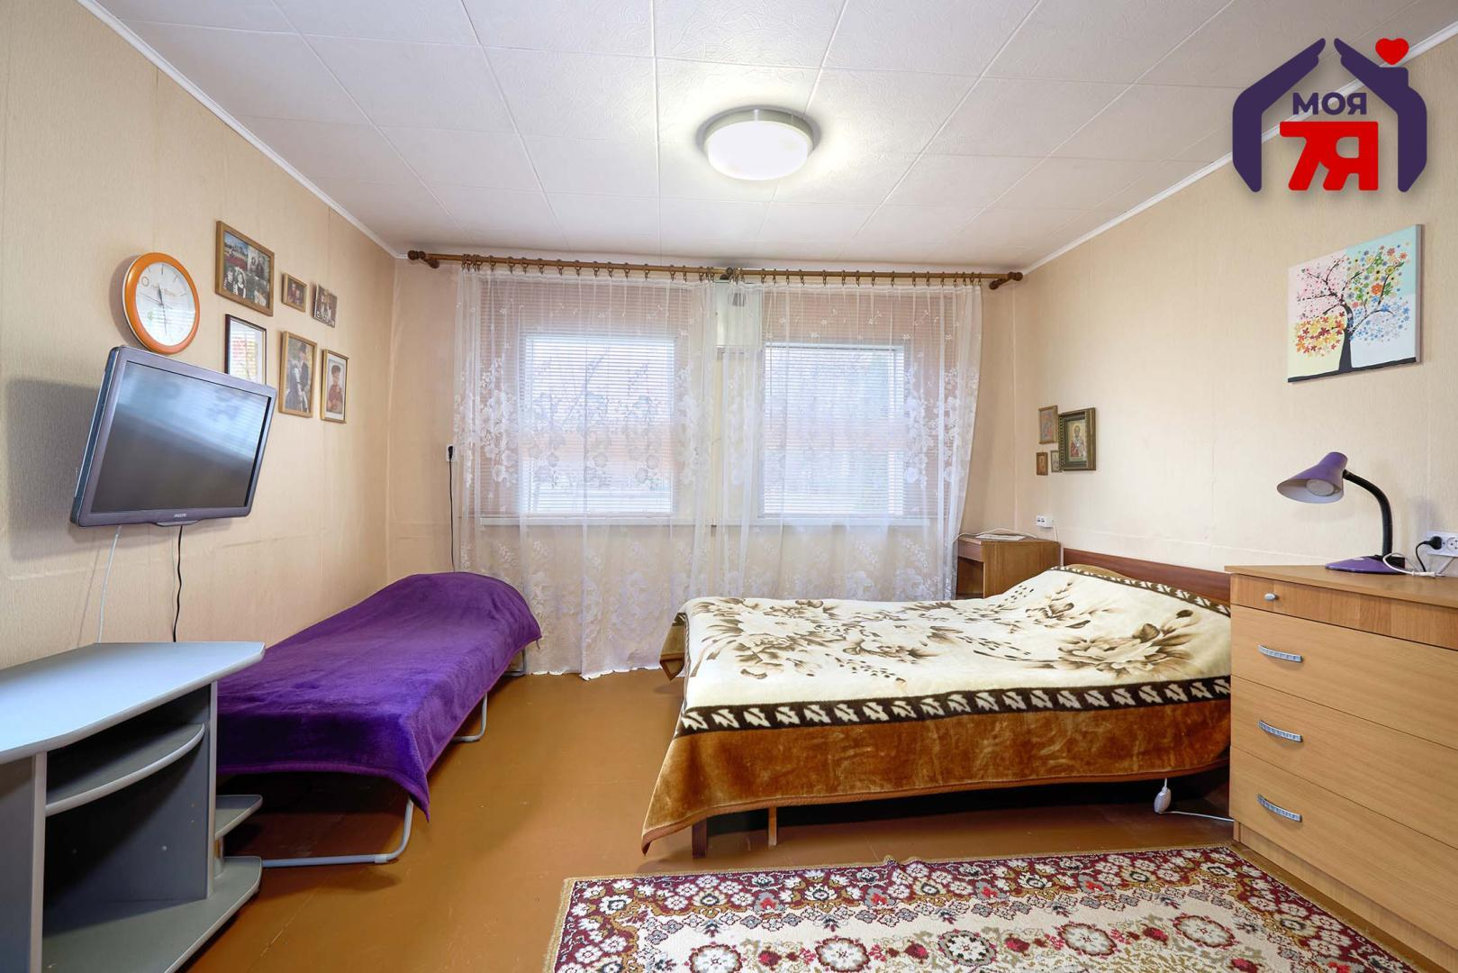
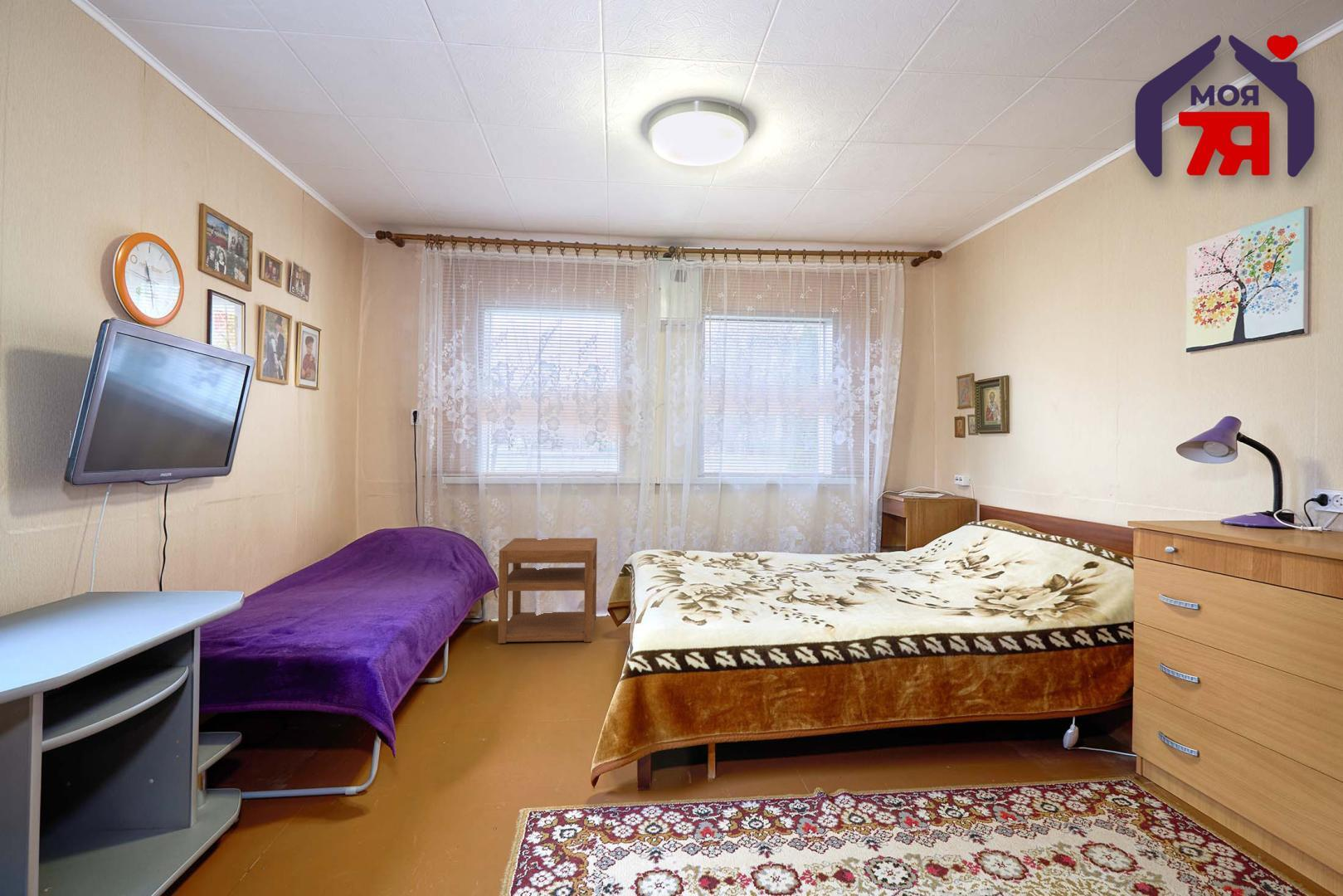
+ nightstand [497,538,598,644]
